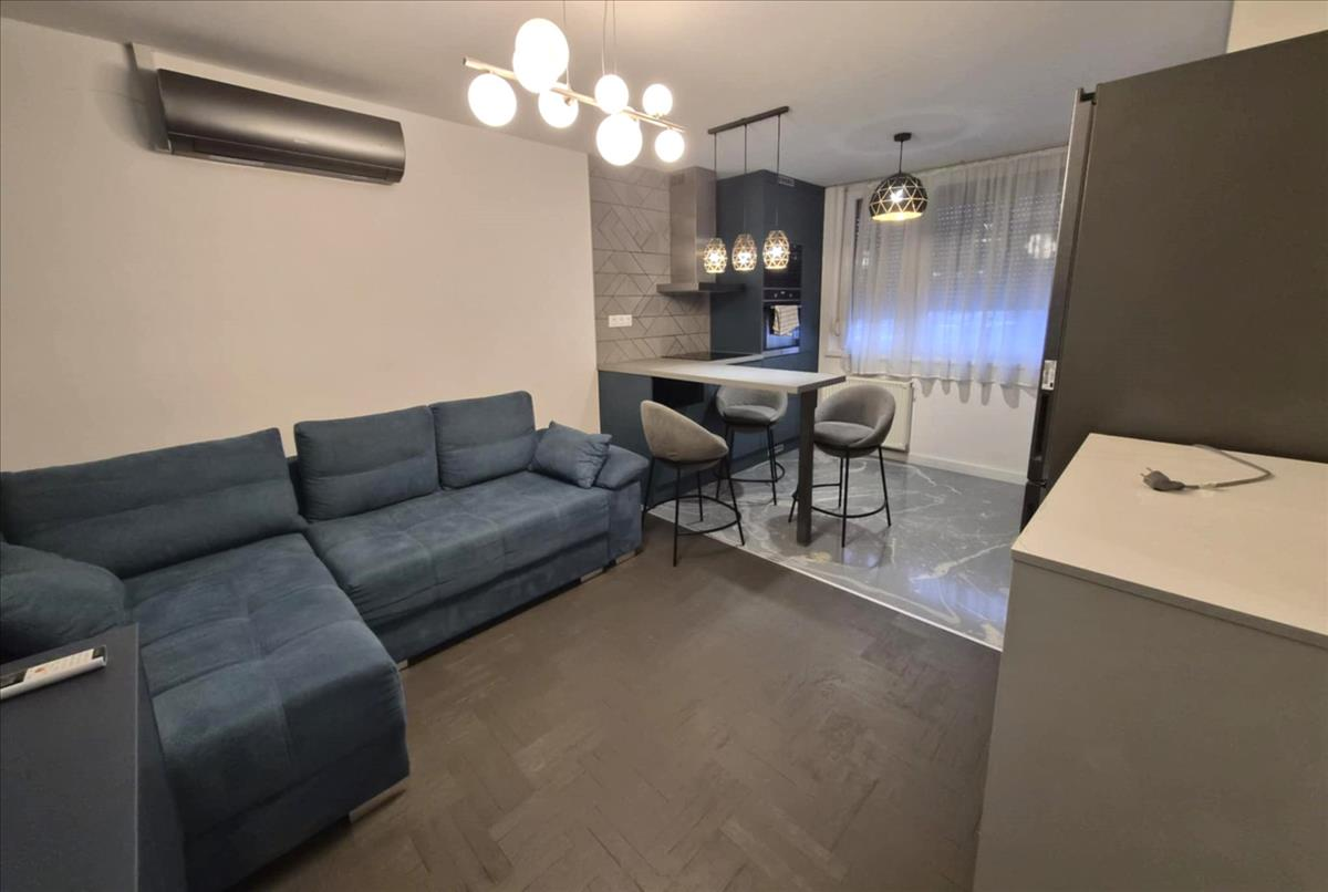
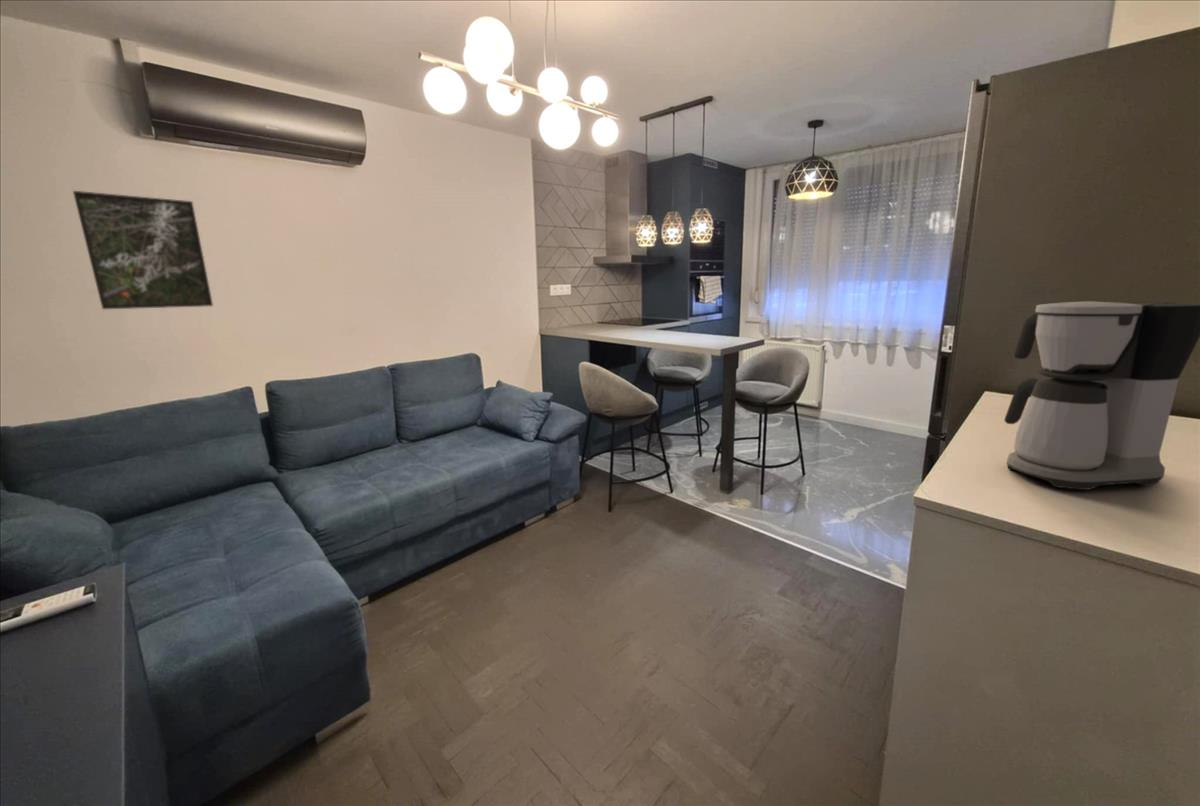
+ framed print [72,190,214,310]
+ coffee maker [1003,300,1200,491]
